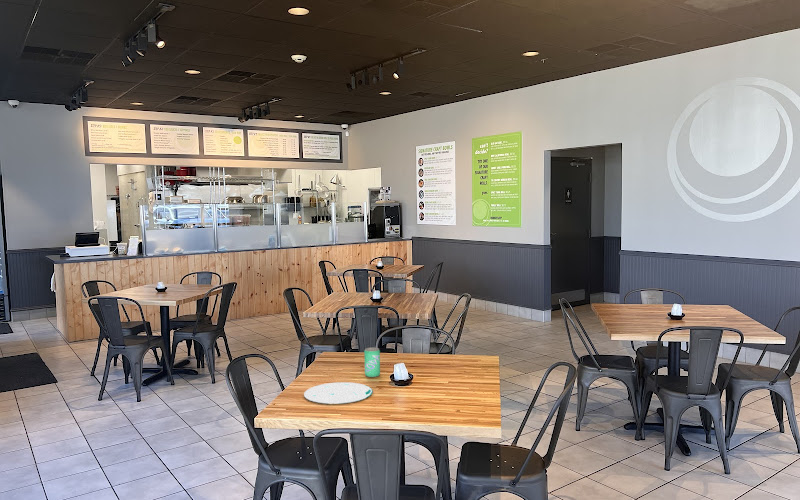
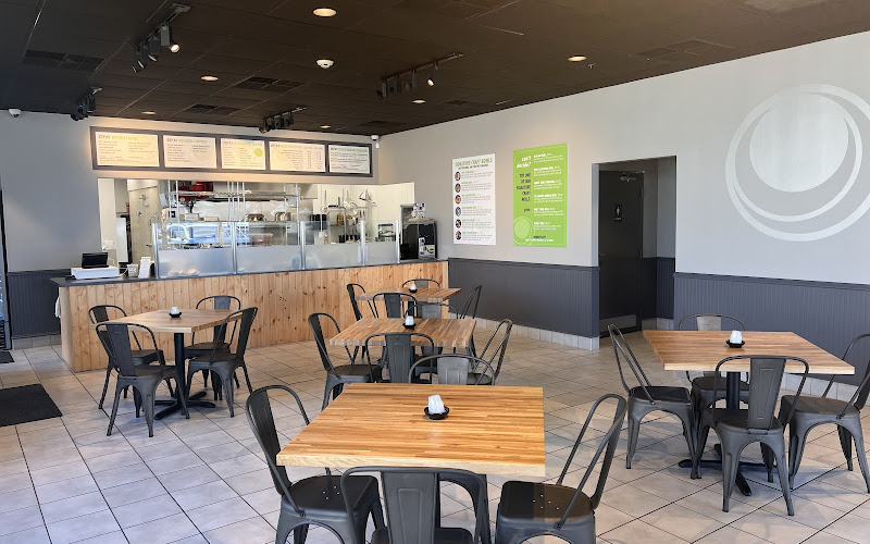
- plate [303,381,373,405]
- beverage can [363,346,381,378]
